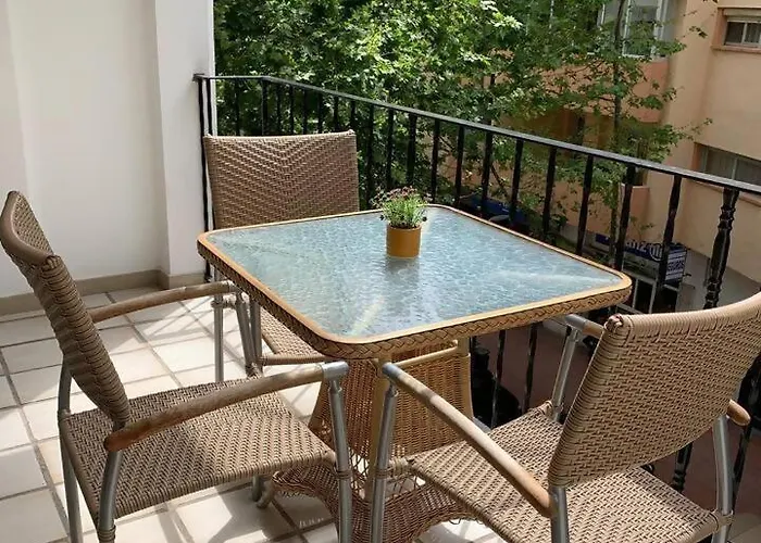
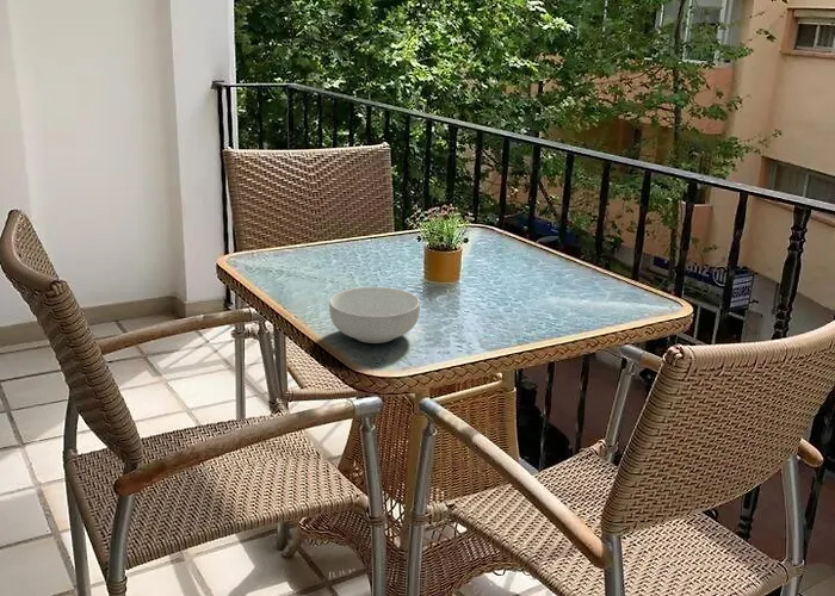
+ cereal bowl [328,286,421,344]
